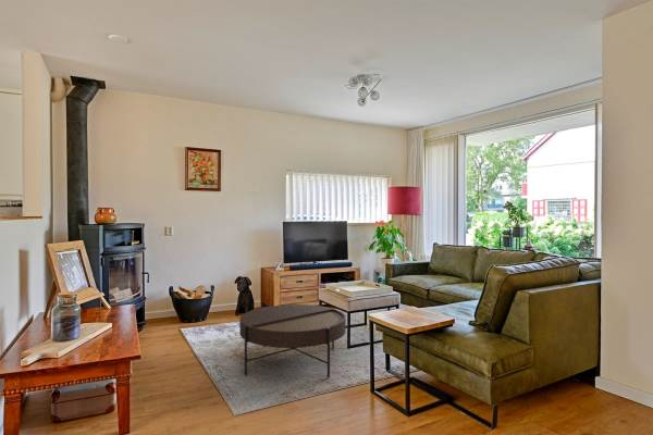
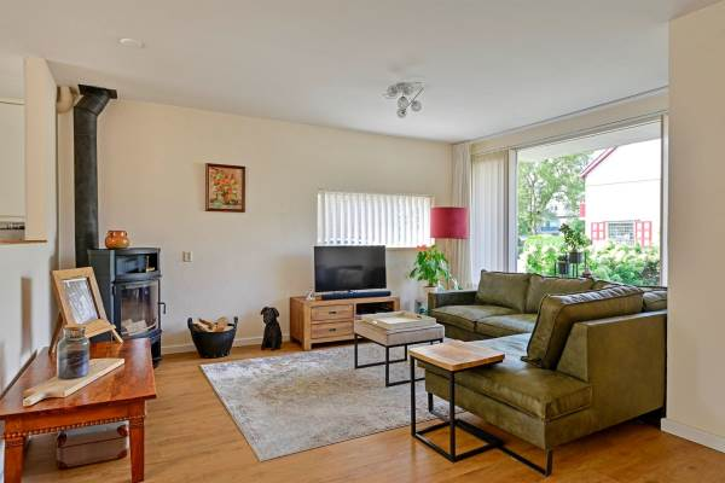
- coffee table [238,303,347,378]
